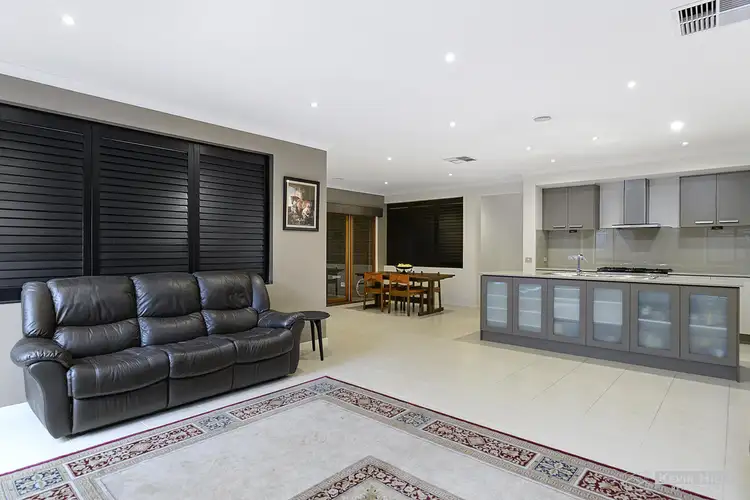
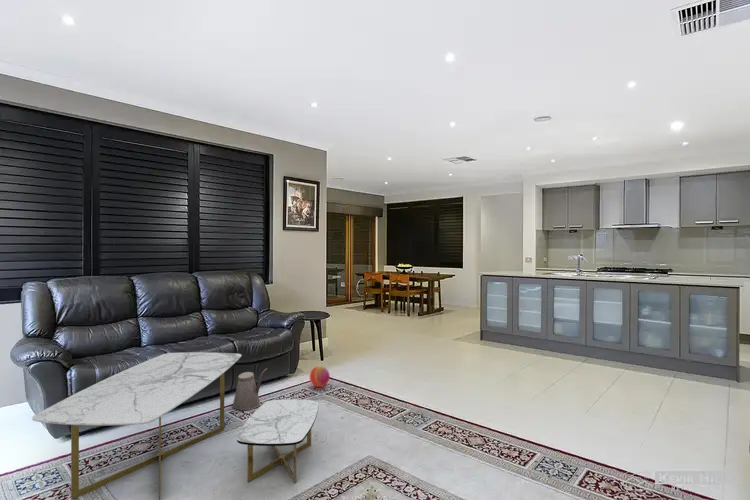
+ ball [308,365,331,388]
+ watering can [232,367,269,411]
+ coffee table [31,351,320,500]
